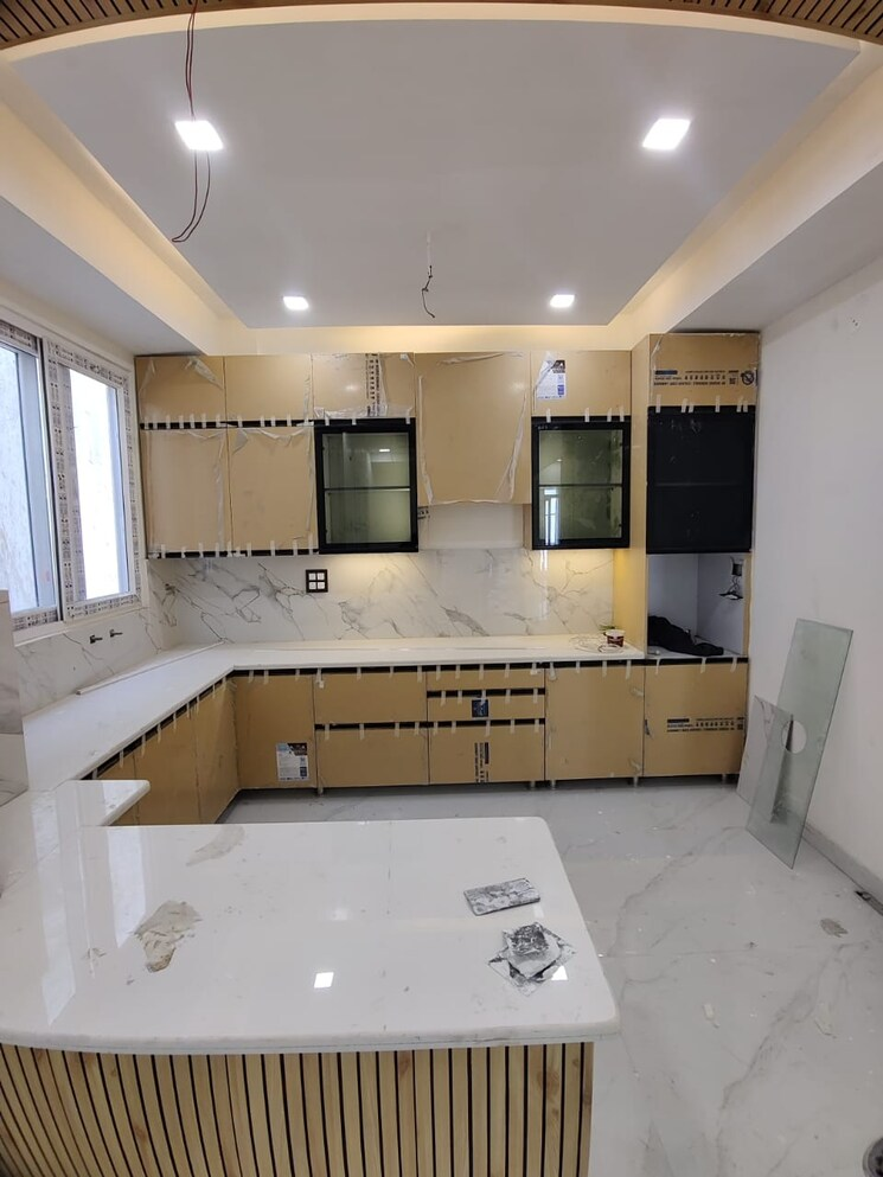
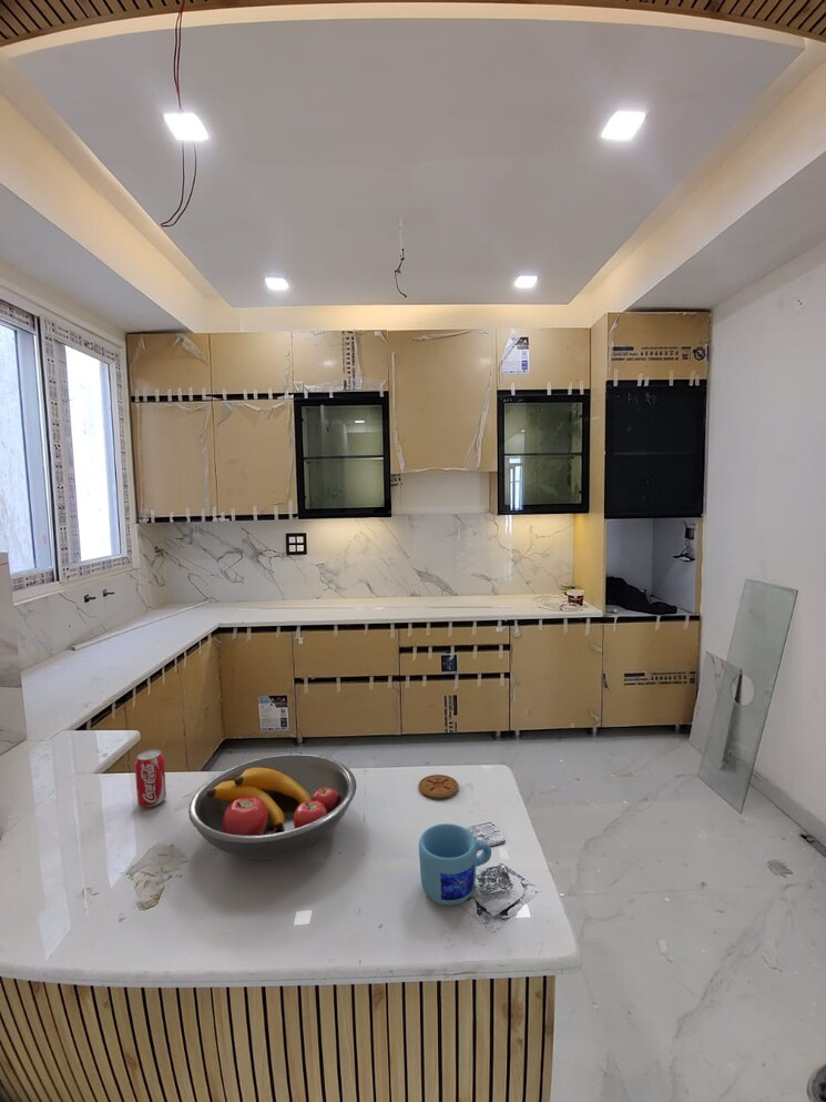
+ mug [418,822,492,907]
+ beverage can [134,749,167,808]
+ fruit bowl [187,752,357,860]
+ coaster [418,774,459,799]
